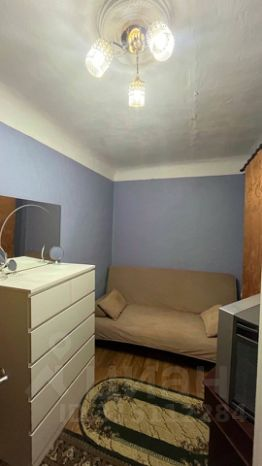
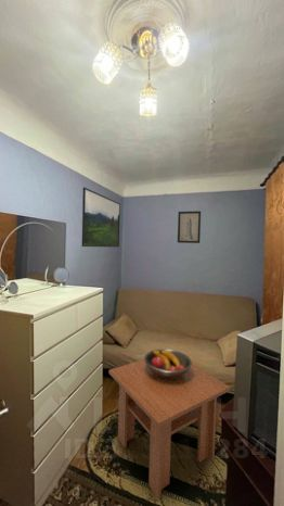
+ fruit bowl [143,347,193,379]
+ wall art [177,210,202,244]
+ coffee table [107,358,231,499]
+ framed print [81,187,121,248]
